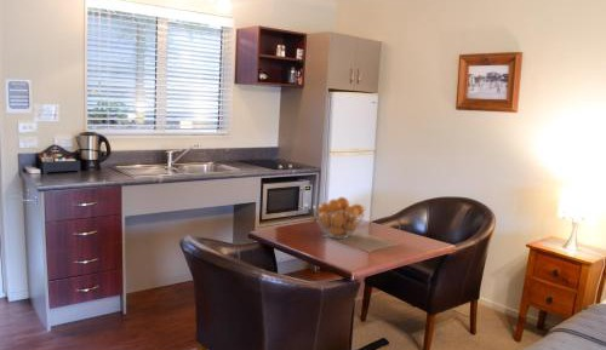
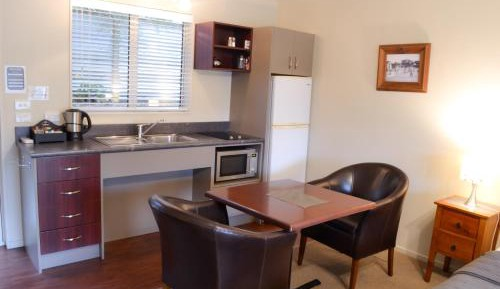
- fruit basket [313,196,367,240]
